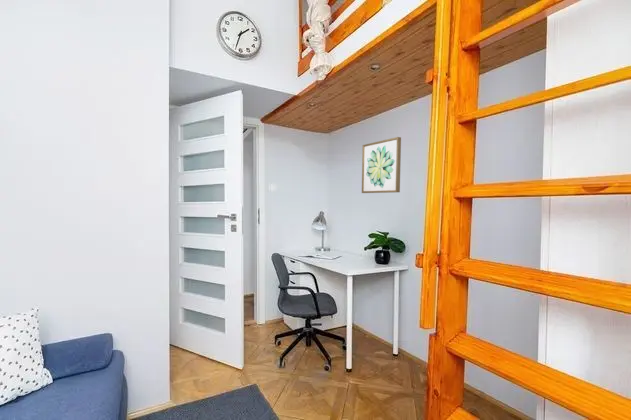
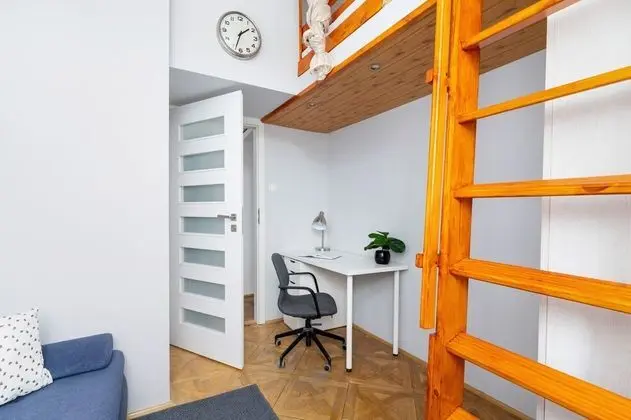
- wall art [361,136,402,194]
